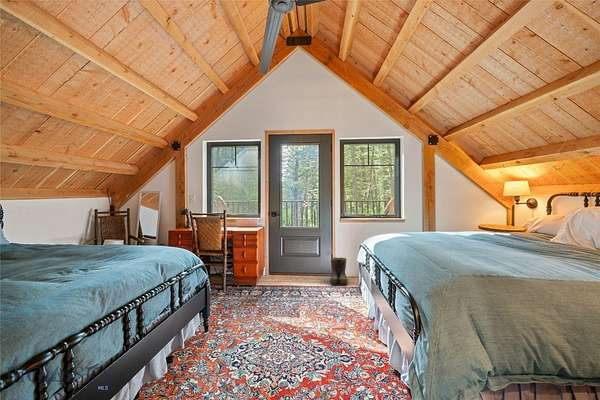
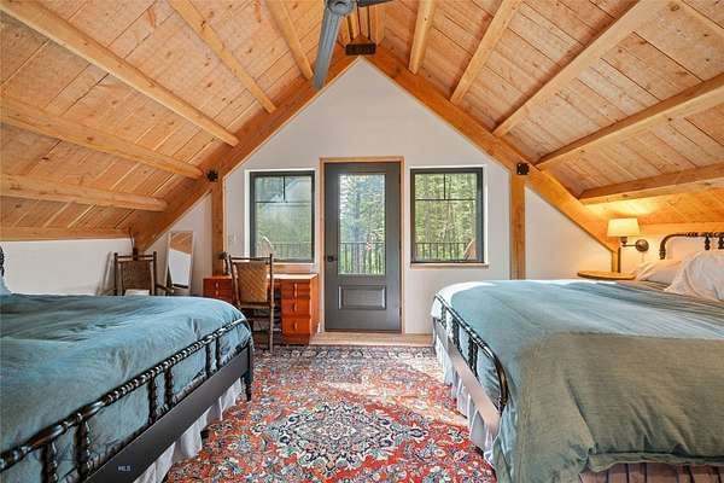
- boots [329,257,349,286]
